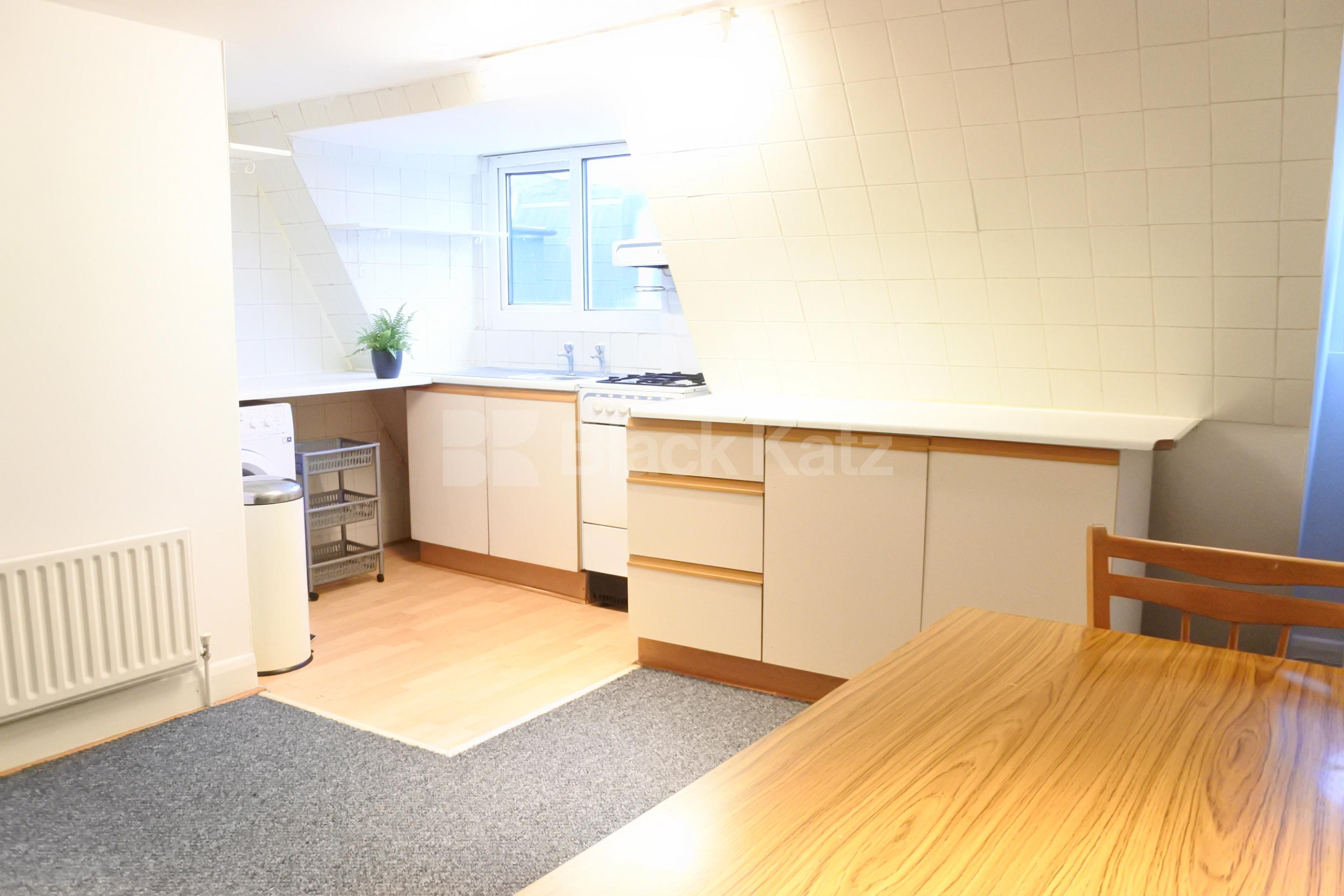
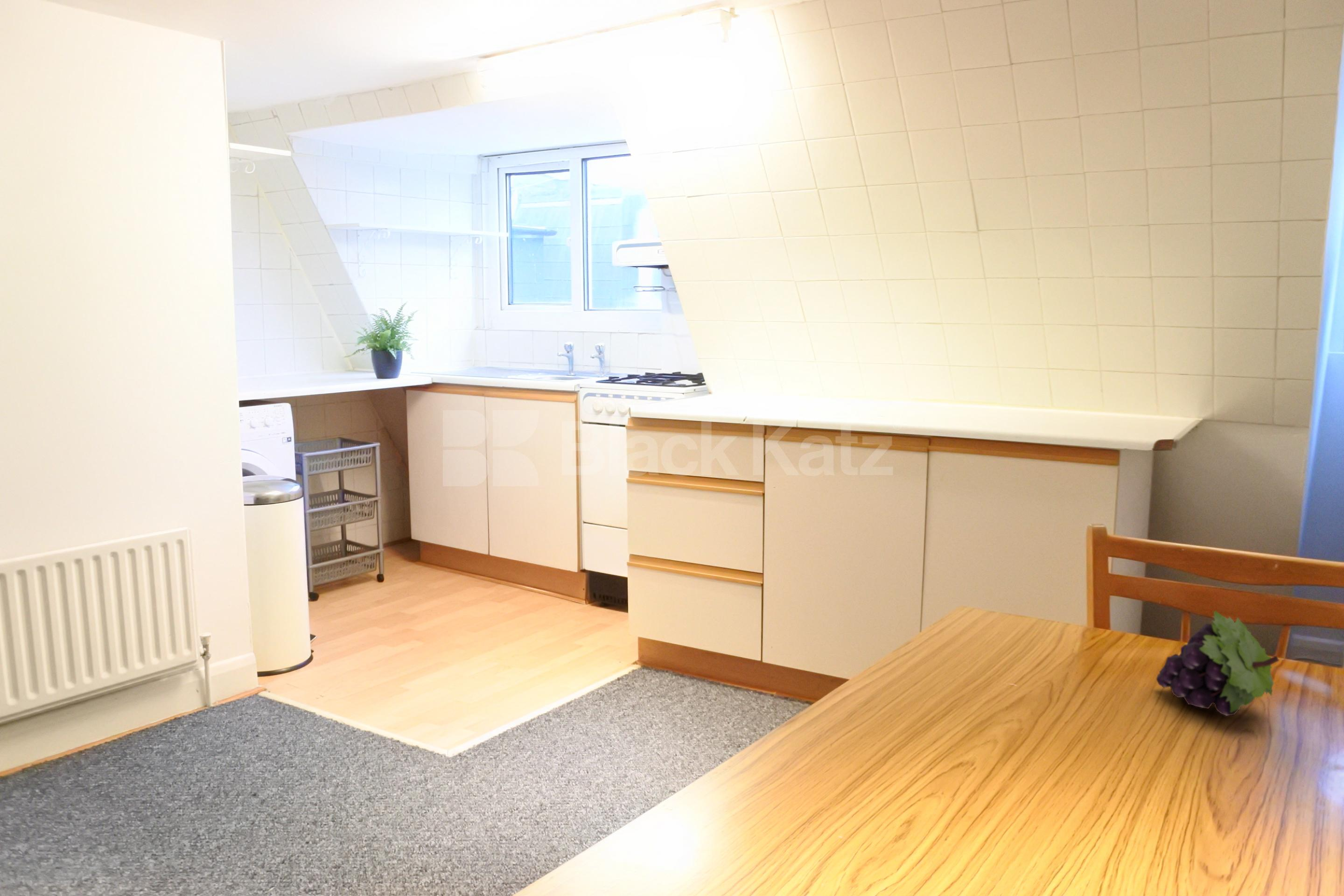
+ fruit [1156,610,1280,716]
